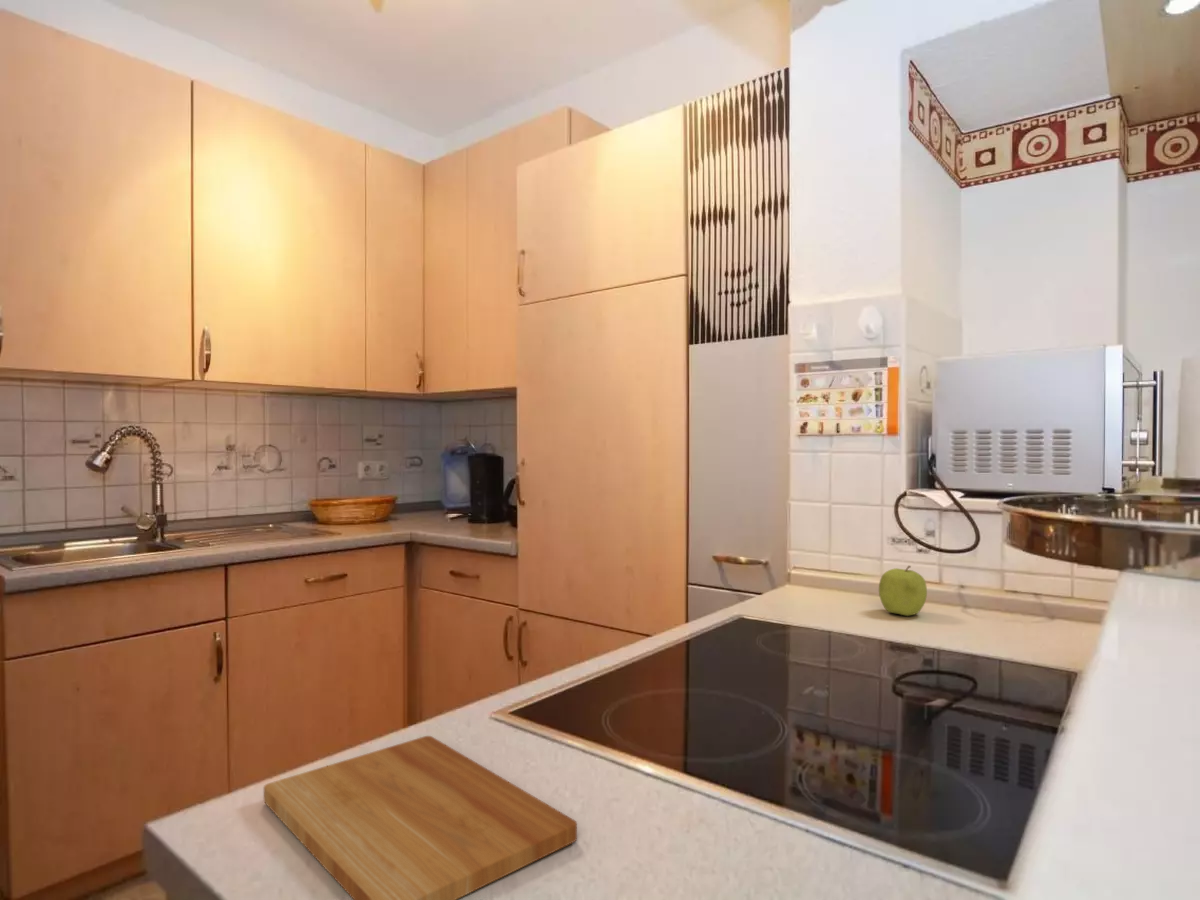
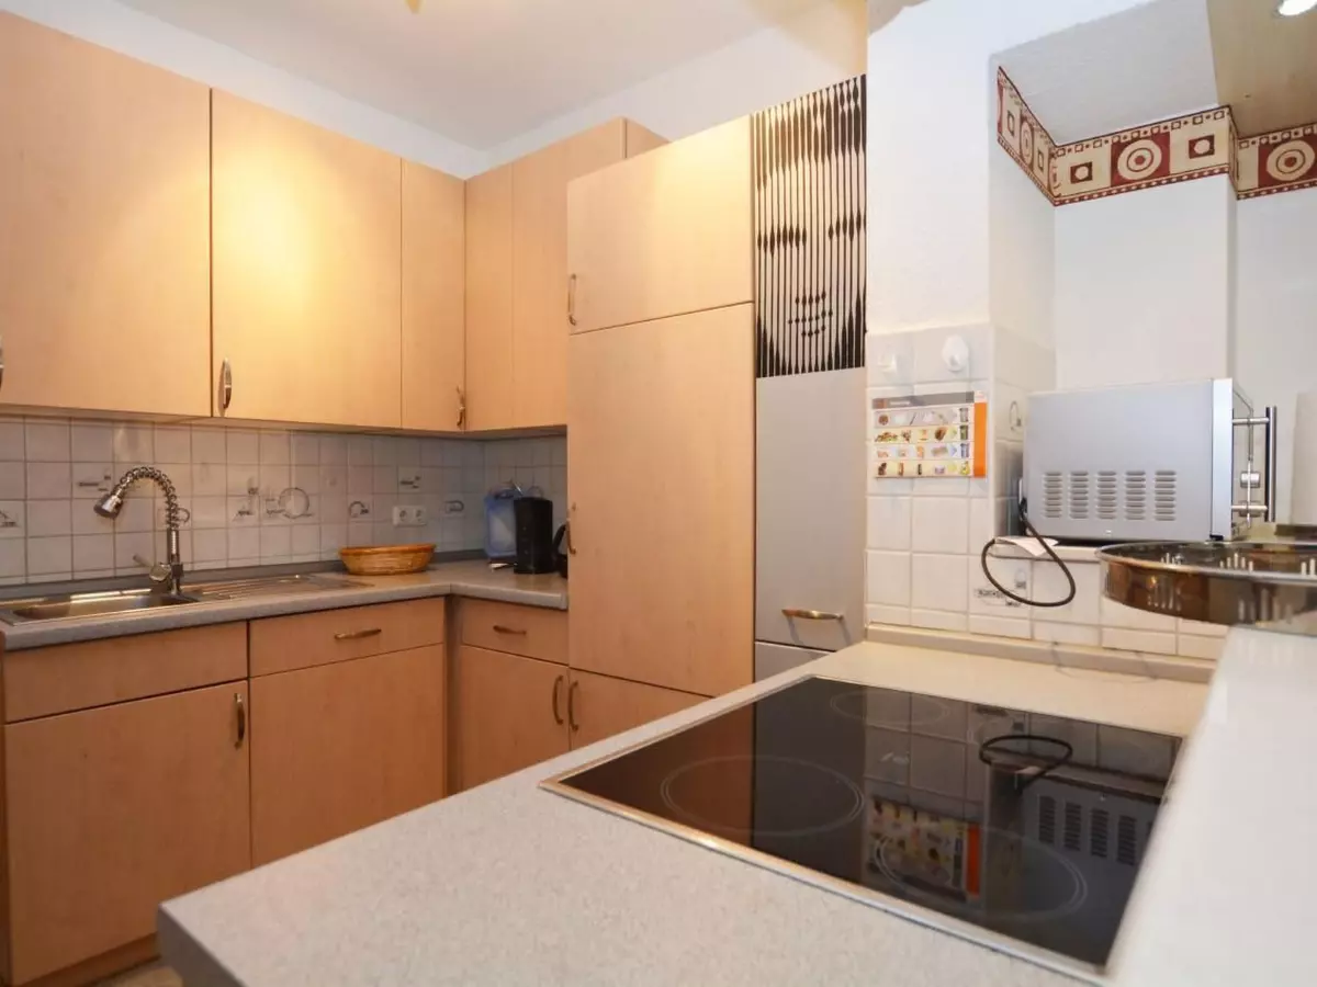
- cutting board [263,735,578,900]
- fruit [878,565,928,617]
